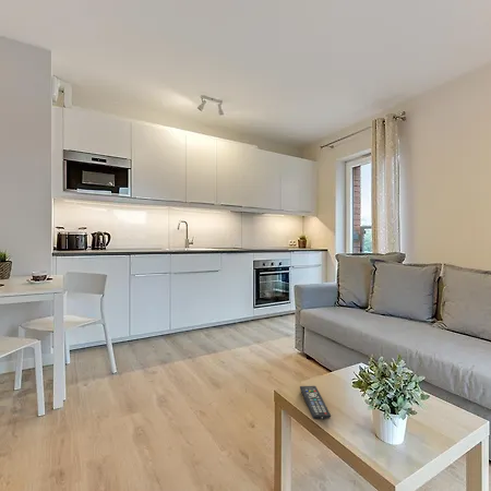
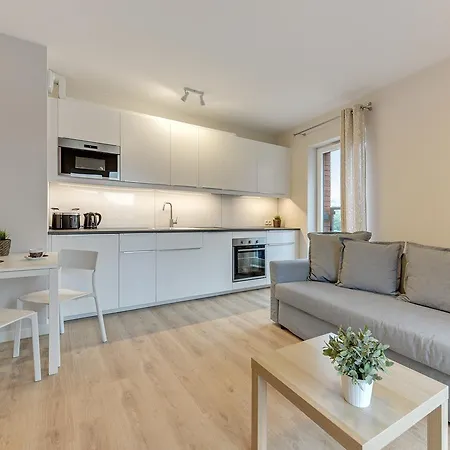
- remote control [299,385,332,420]
